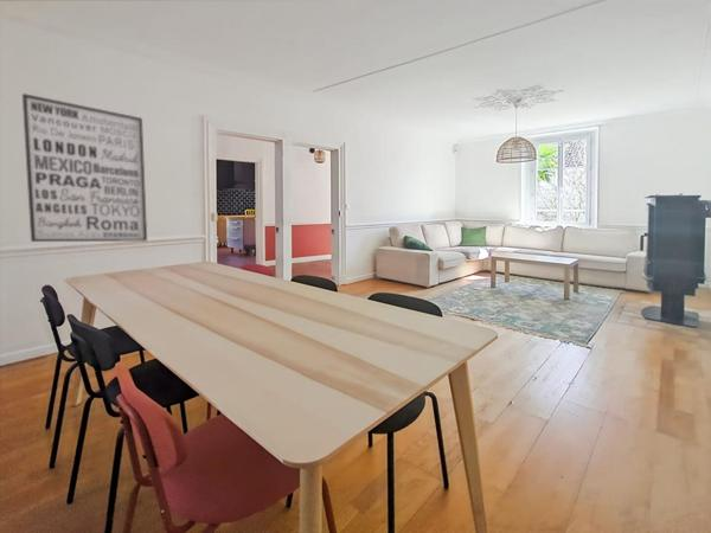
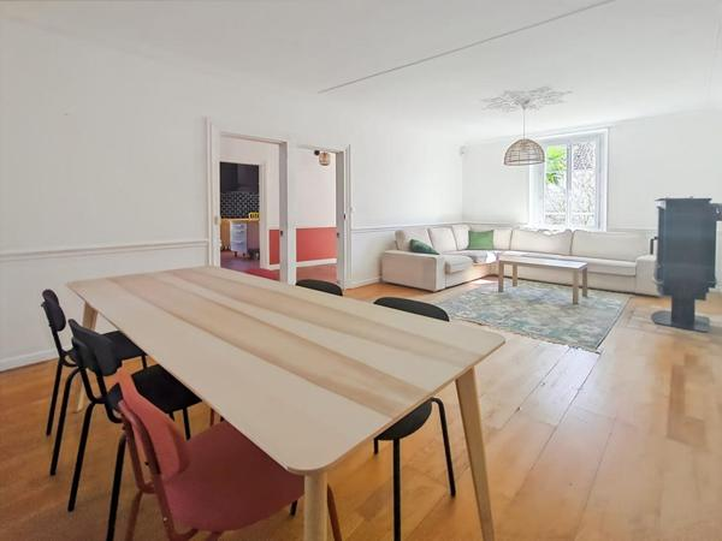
- wall art [21,92,148,243]
